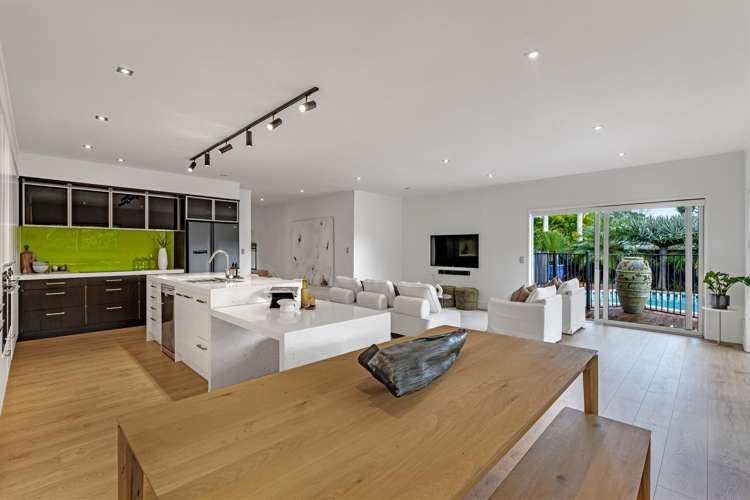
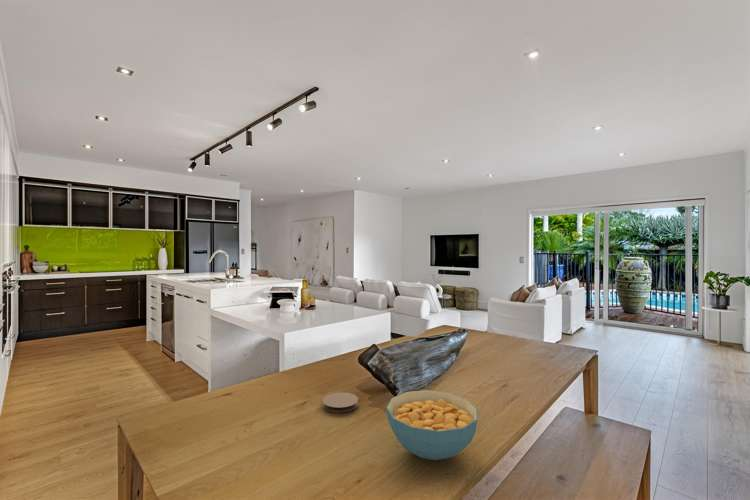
+ coaster [322,391,359,414]
+ cereal bowl [385,389,478,461]
